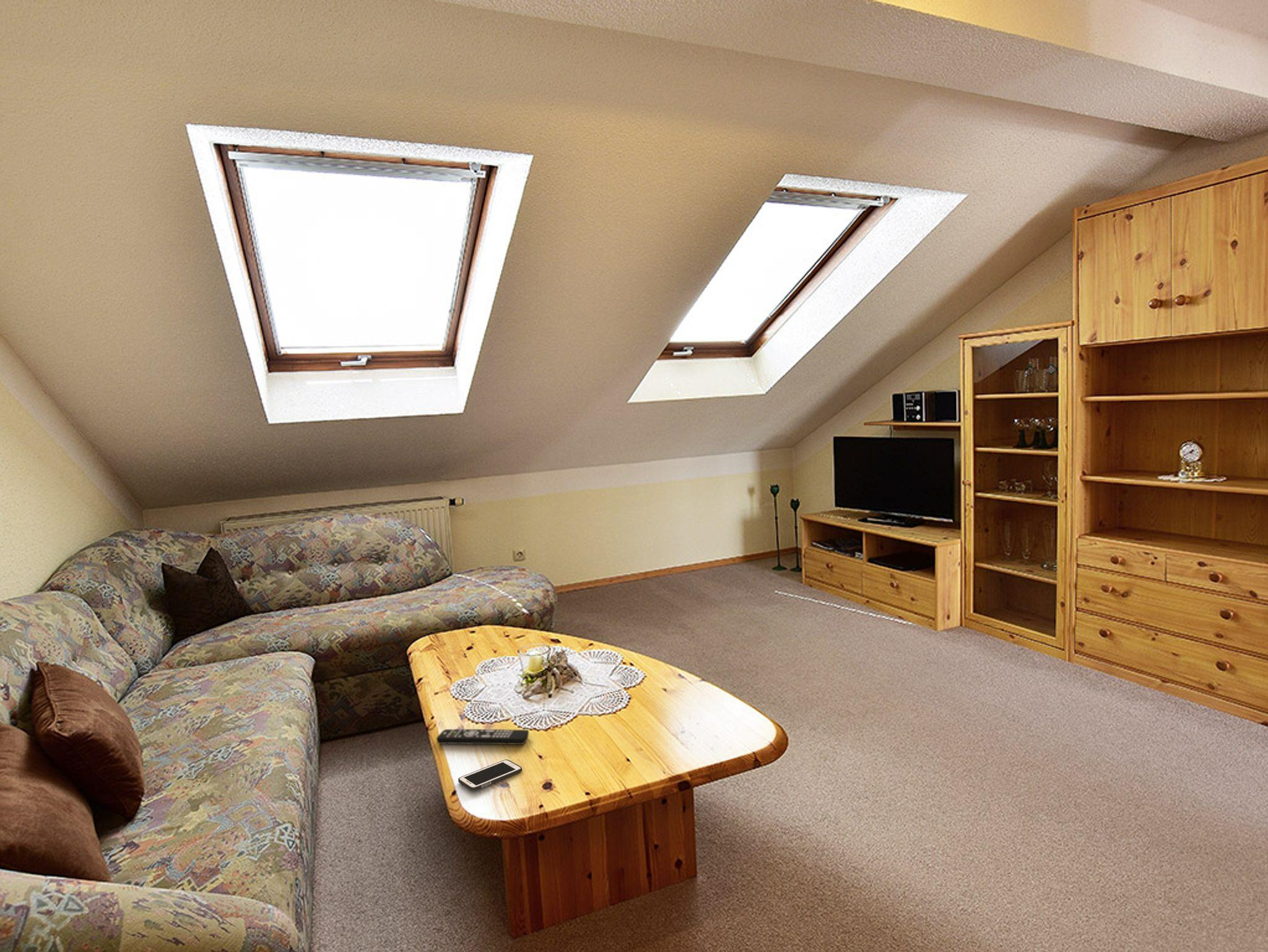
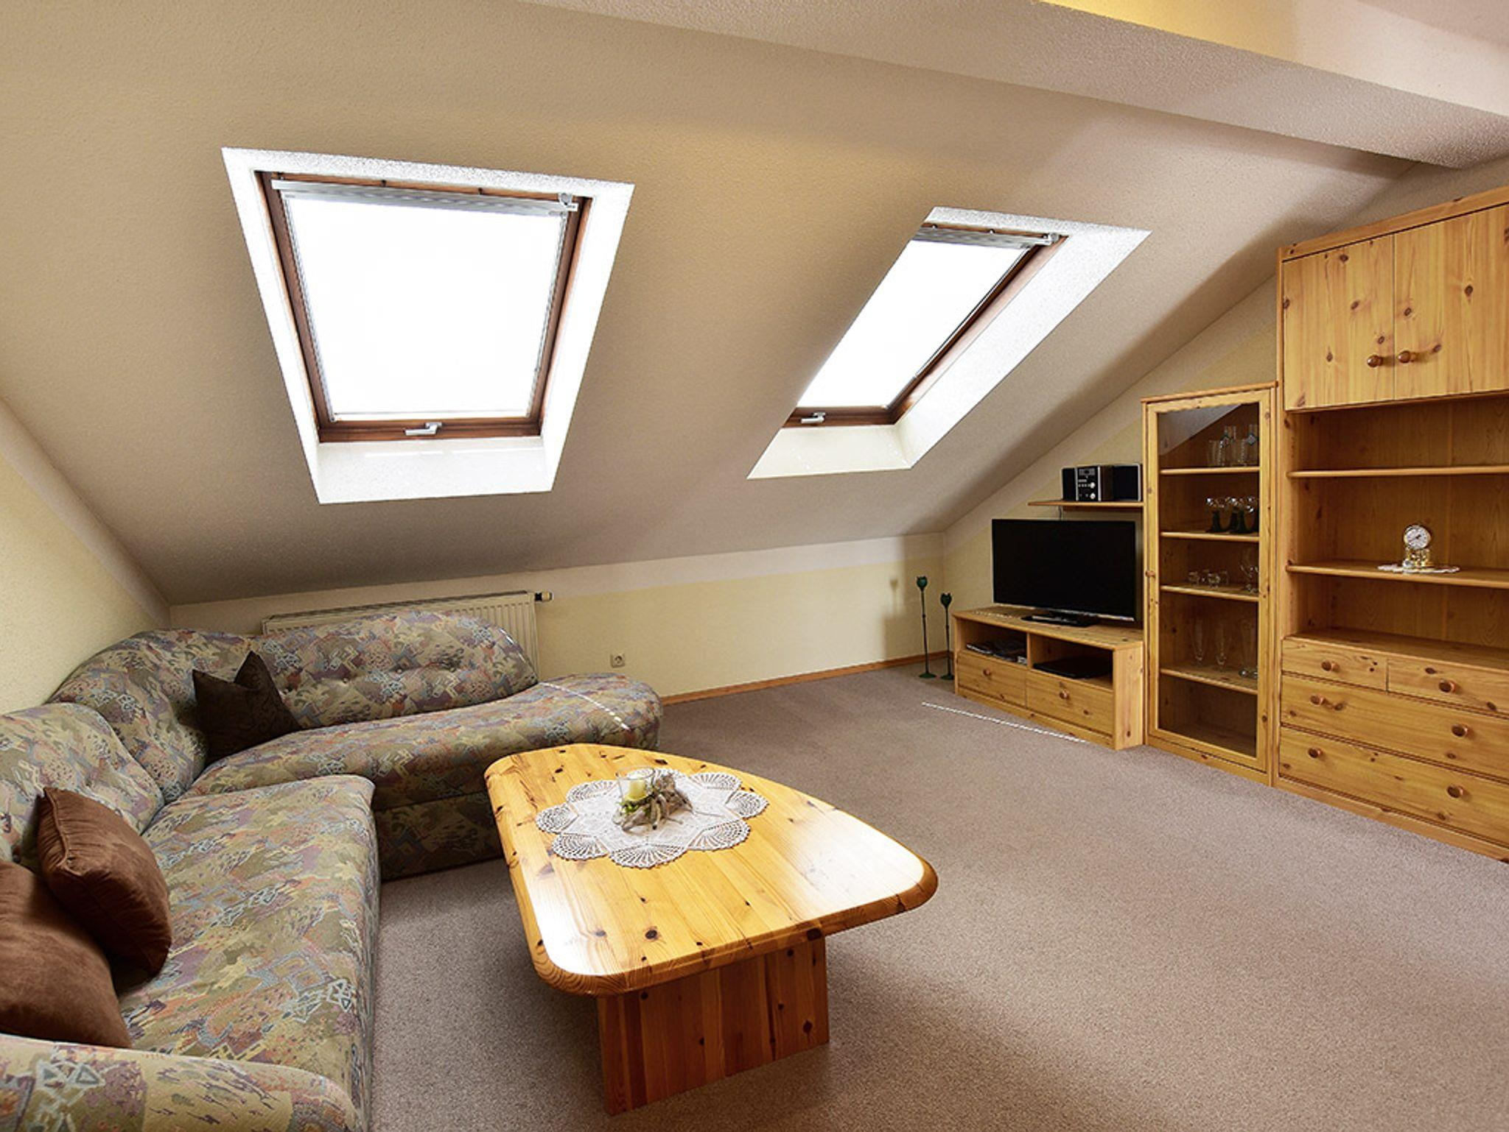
- remote control [436,729,529,745]
- cell phone [458,759,523,792]
